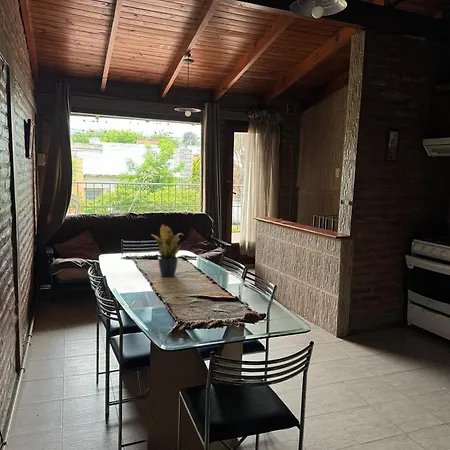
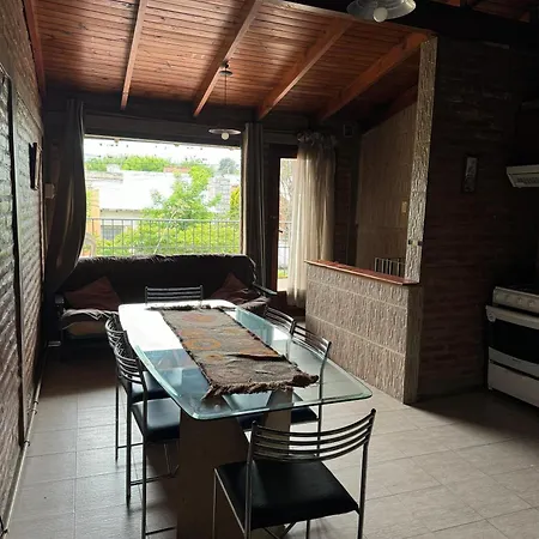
- potted plant [150,223,184,278]
